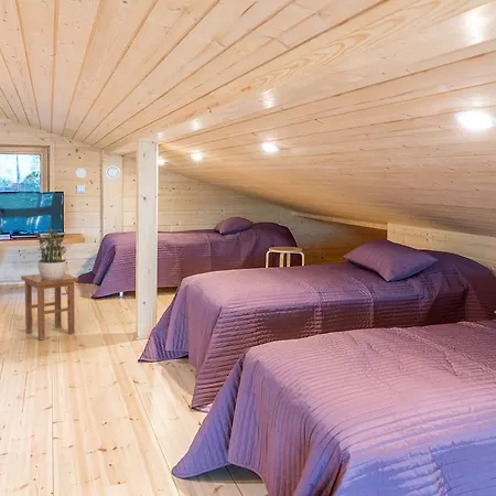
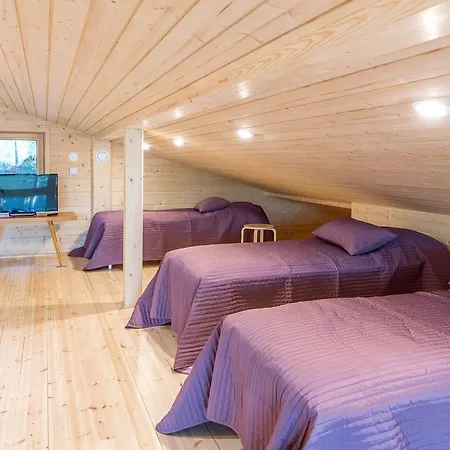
- stool [20,273,79,341]
- potted plant [33,226,67,280]
